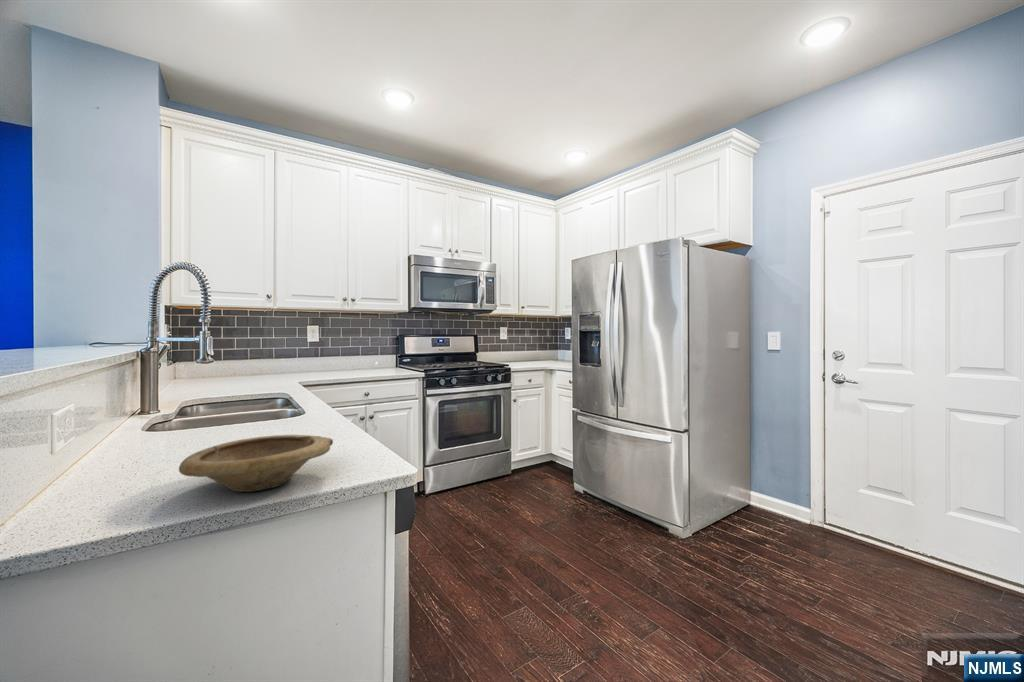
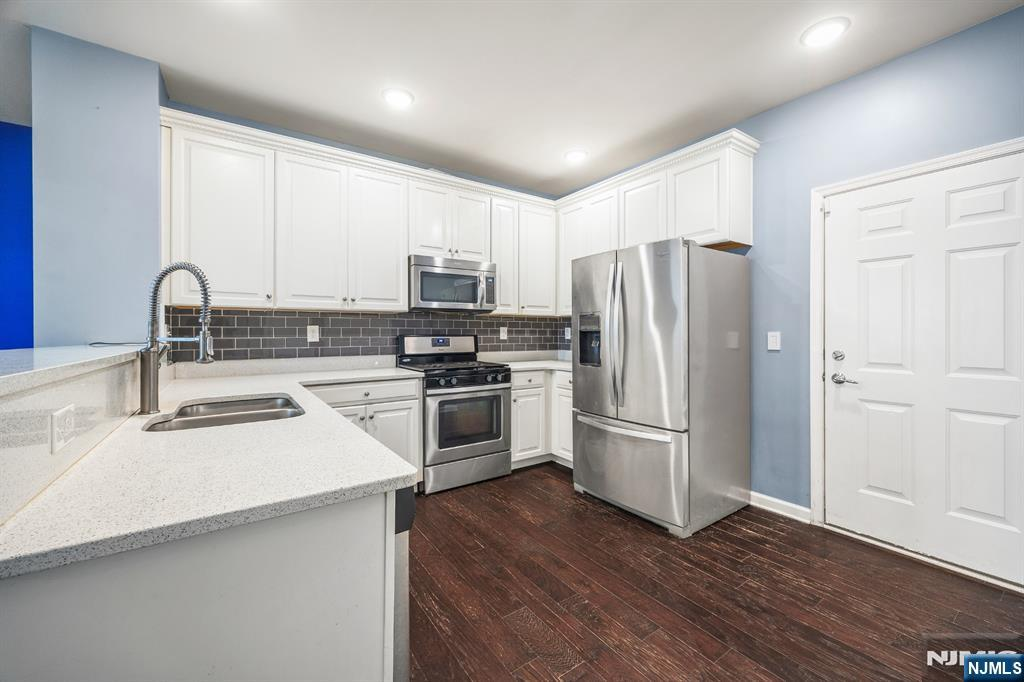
- bowl [178,434,334,493]
